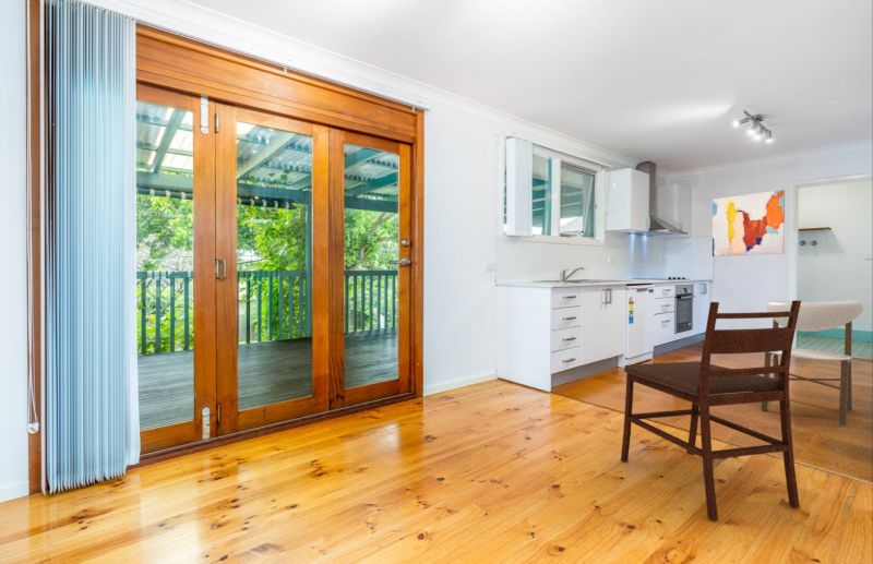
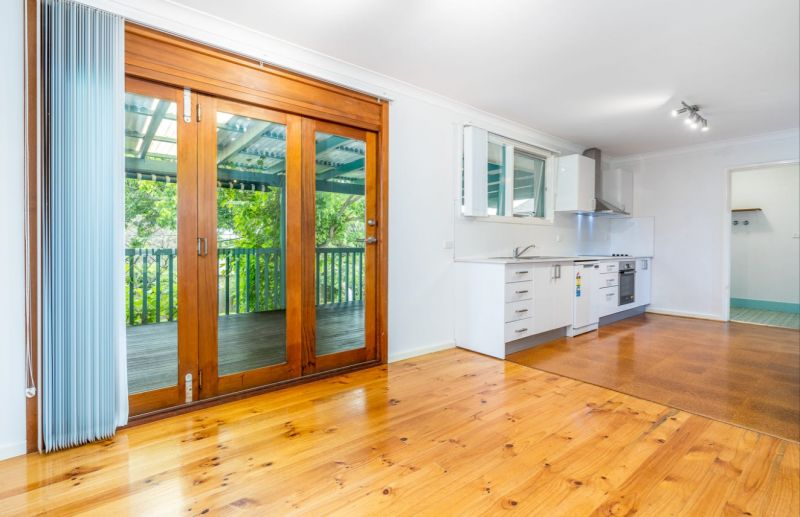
- dining chair [761,299,864,427]
- wall art [711,189,786,257]
- dining chair [620,299,802,521]
